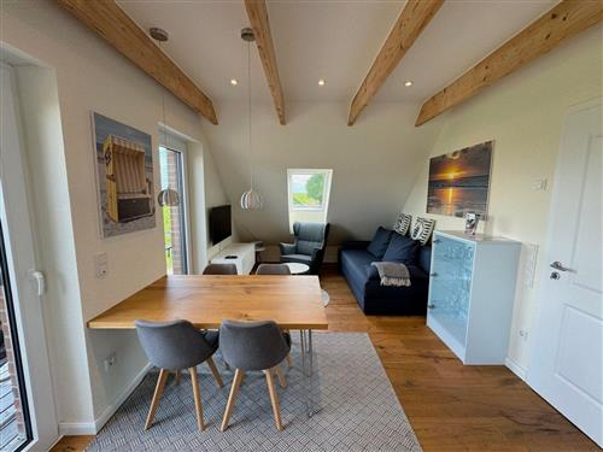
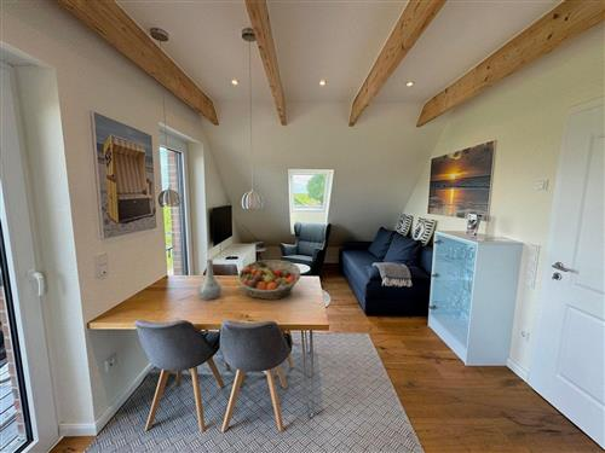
+ fruit basket [236,260,301,301]
+ vase [196,259,223,301]
